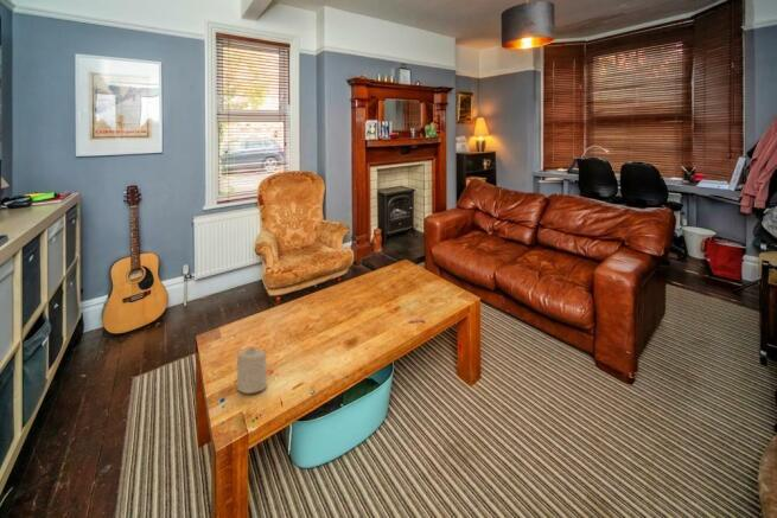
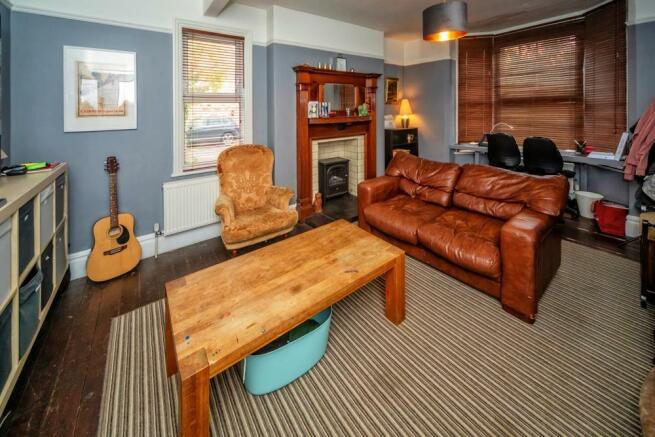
- candle [236,345,268,395]
